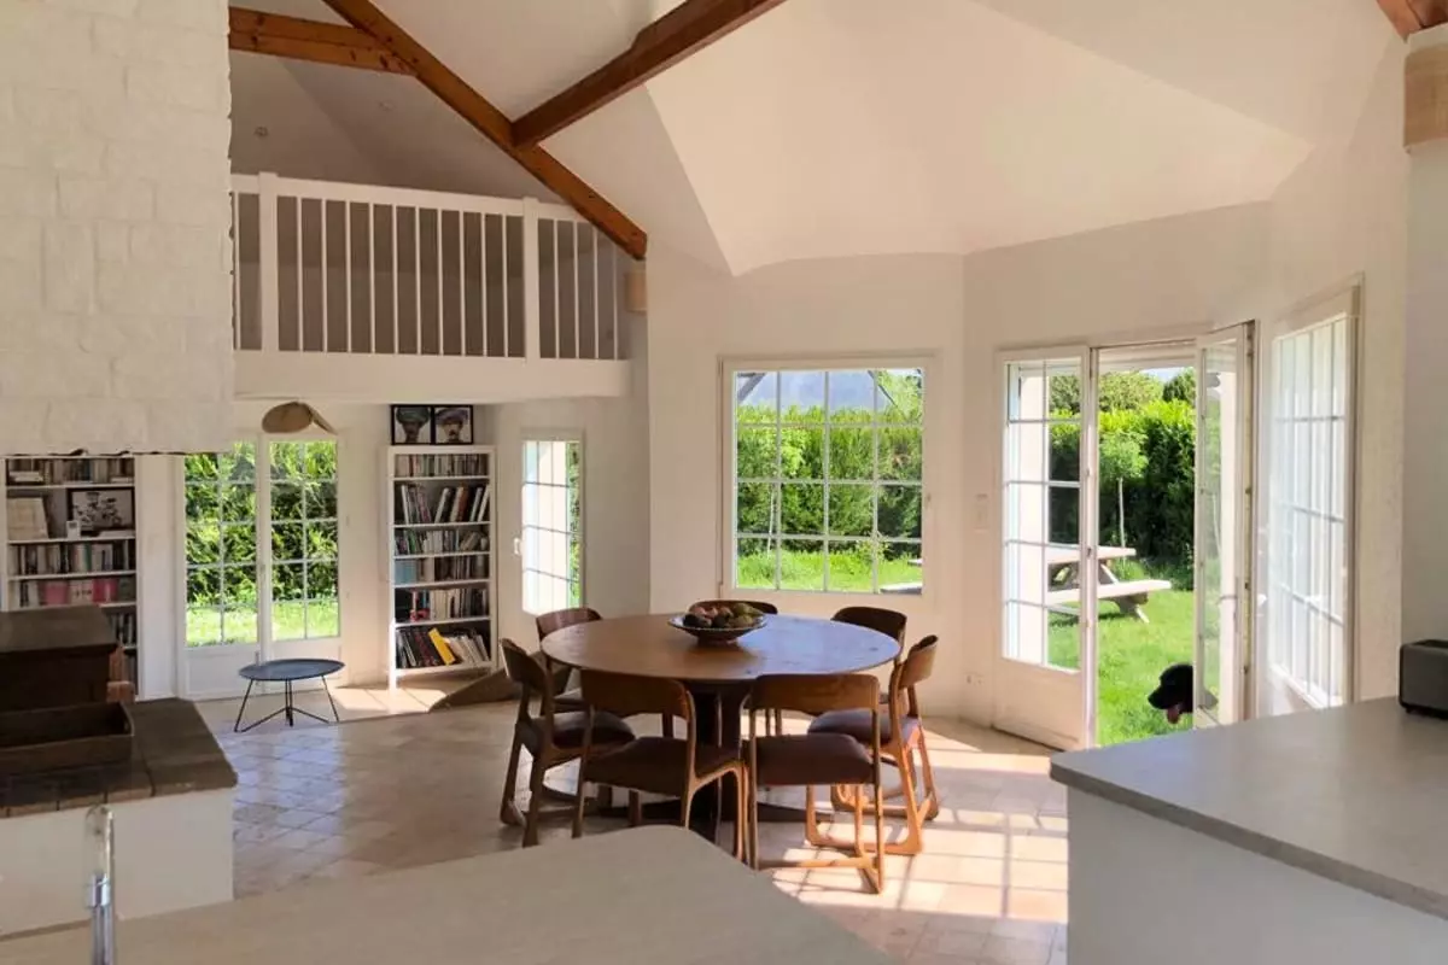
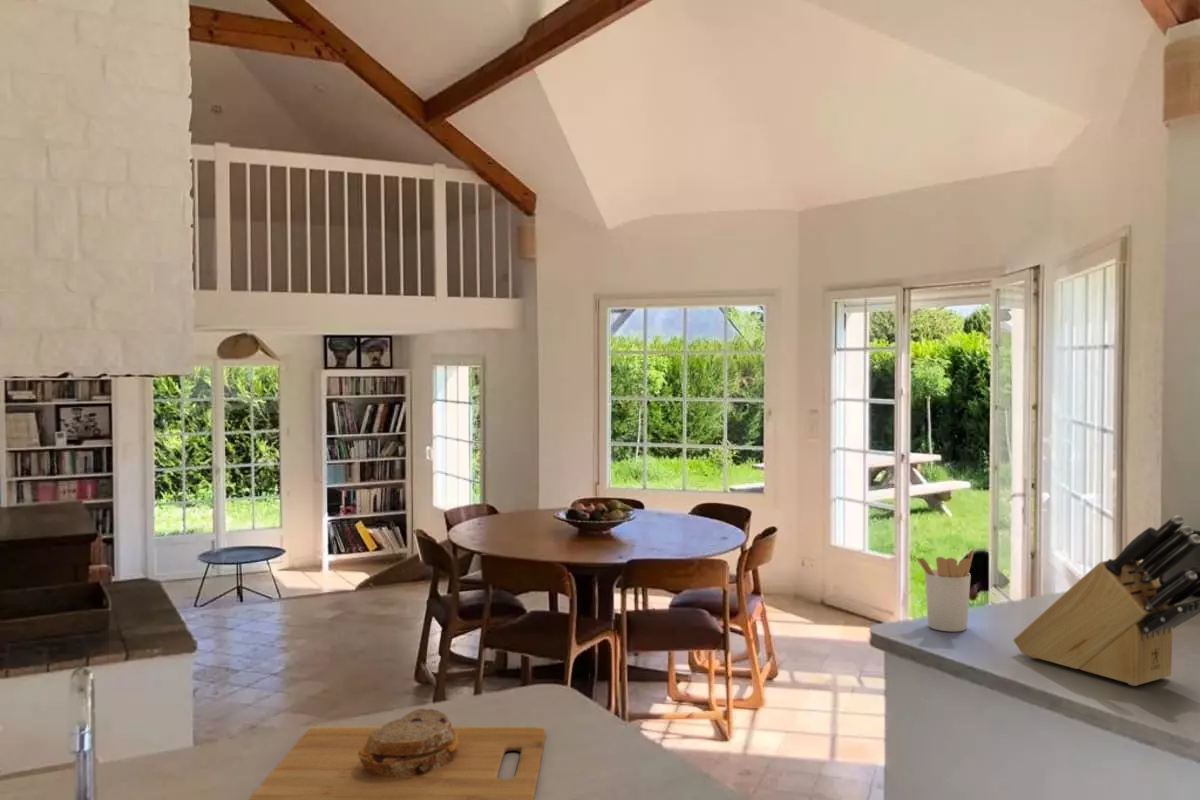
+ cutting board [248,707,547,800]
+ utensil holder [916,547,975,632]
+ knife block [1013,514,1200,687]
